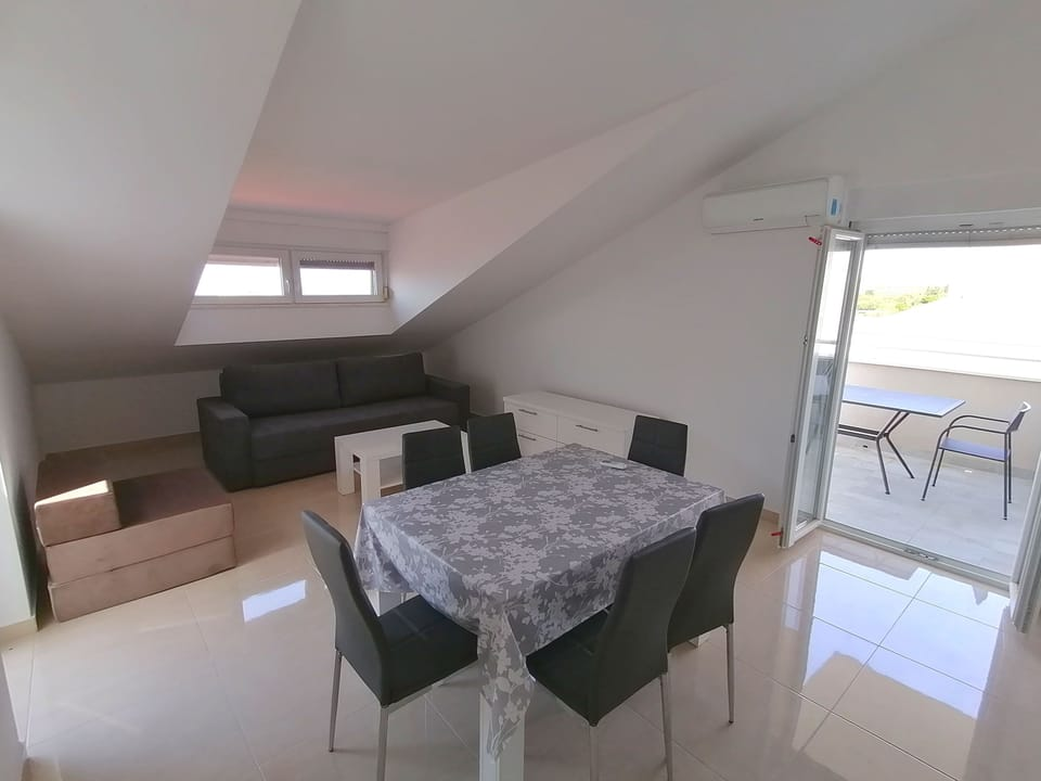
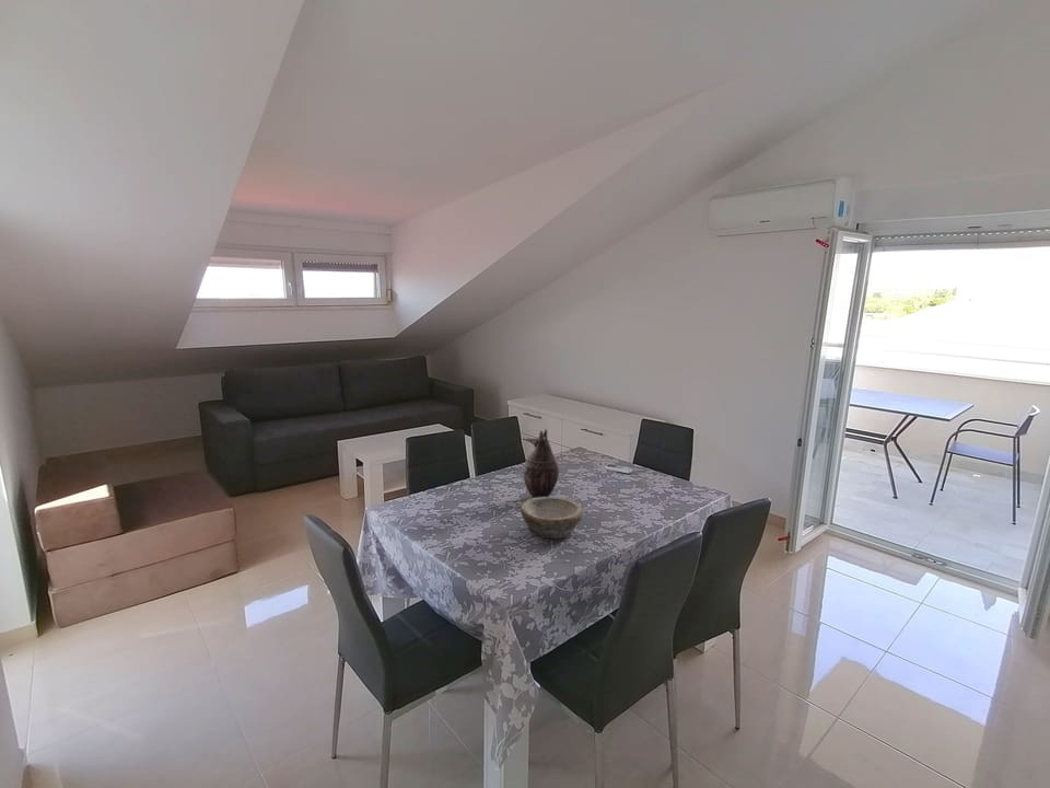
+ bowl [520,496,584,540]
+ decorative vase [522,428,560,498]
